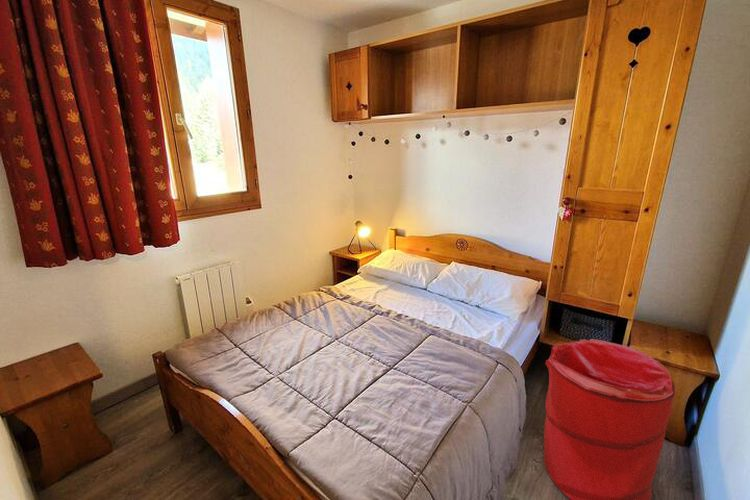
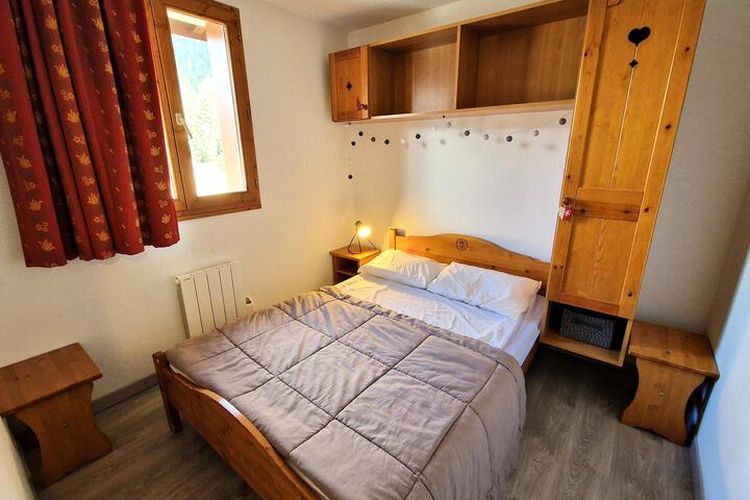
- laundry hamper [542,338,676,500]
